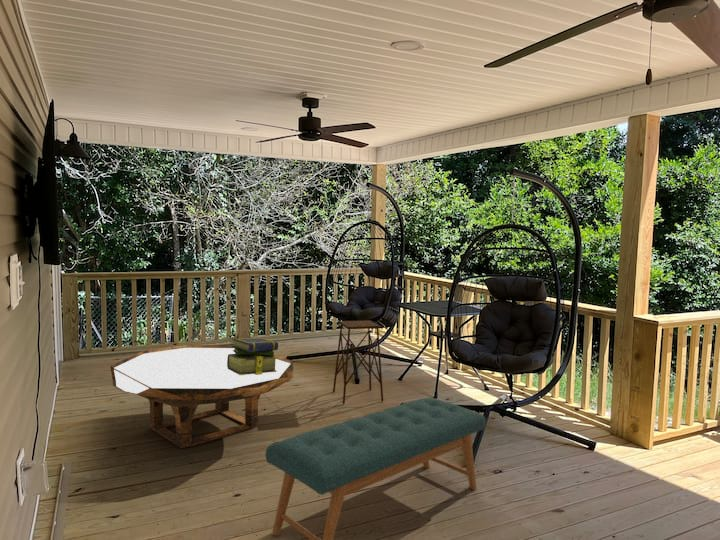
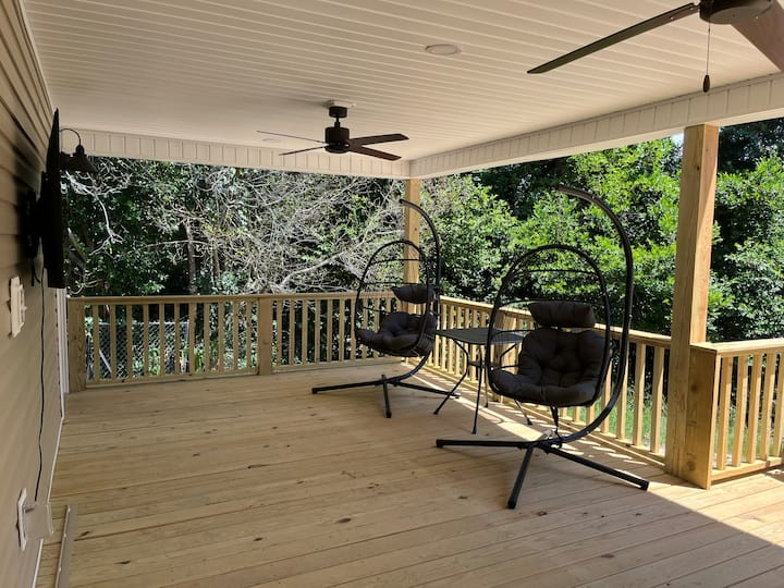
- bench [265,397,487,540]
- coffee table [109,344,294,449]
- side table [332,319,384,405]
- stack of books [227,337,279,375]
